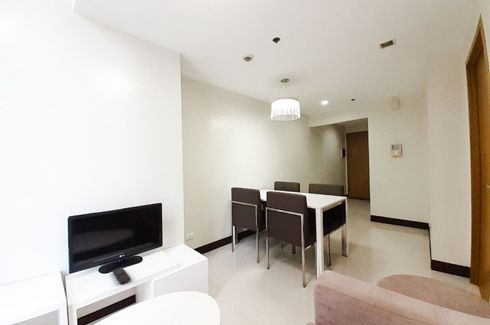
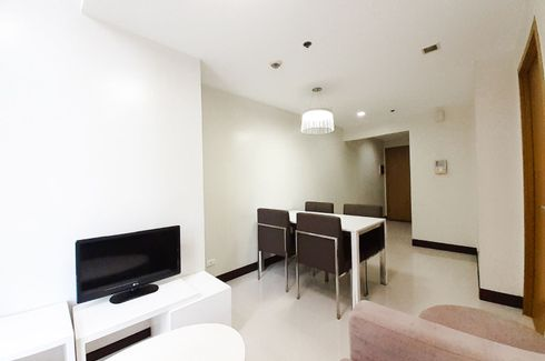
- remote control [112,267,132,285]
